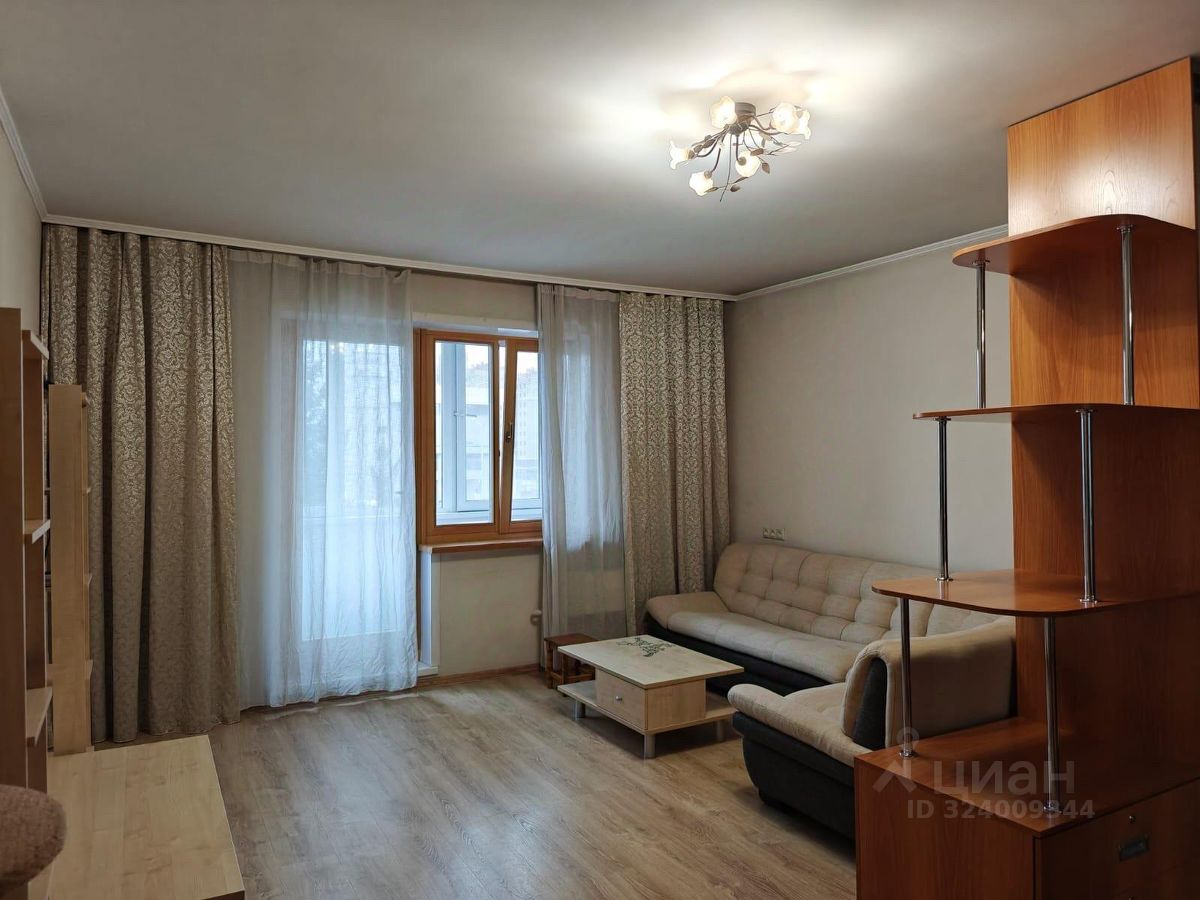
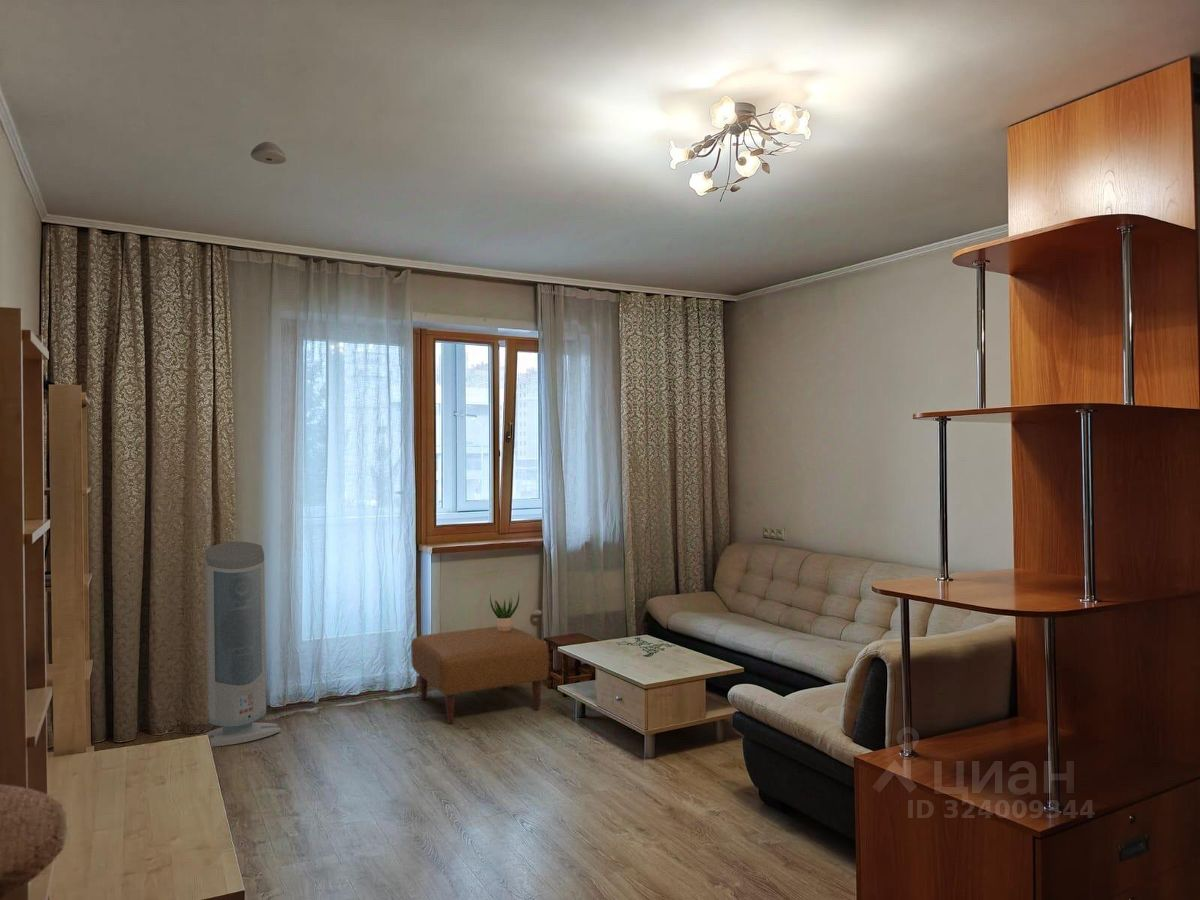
+ potted plant [489,589,520,631]
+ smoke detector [250,141,287,165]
+ air purifier [204,541,282,748]
+ ottoman [410,625,549,725]
